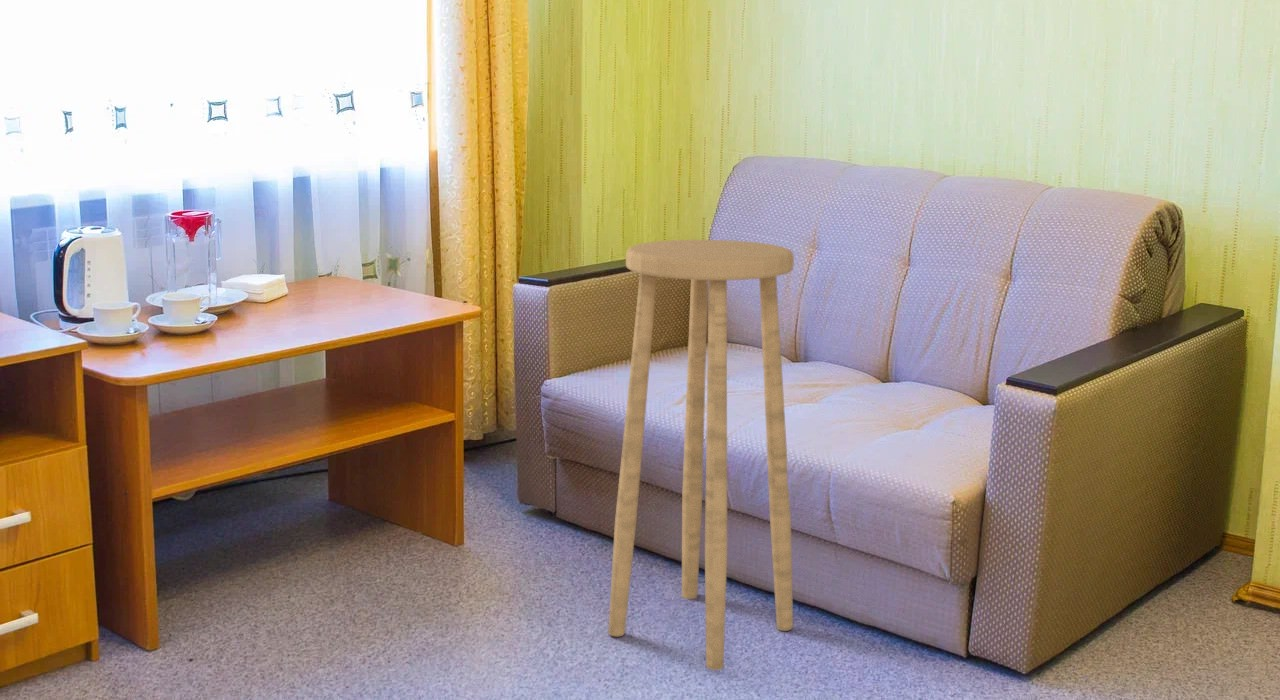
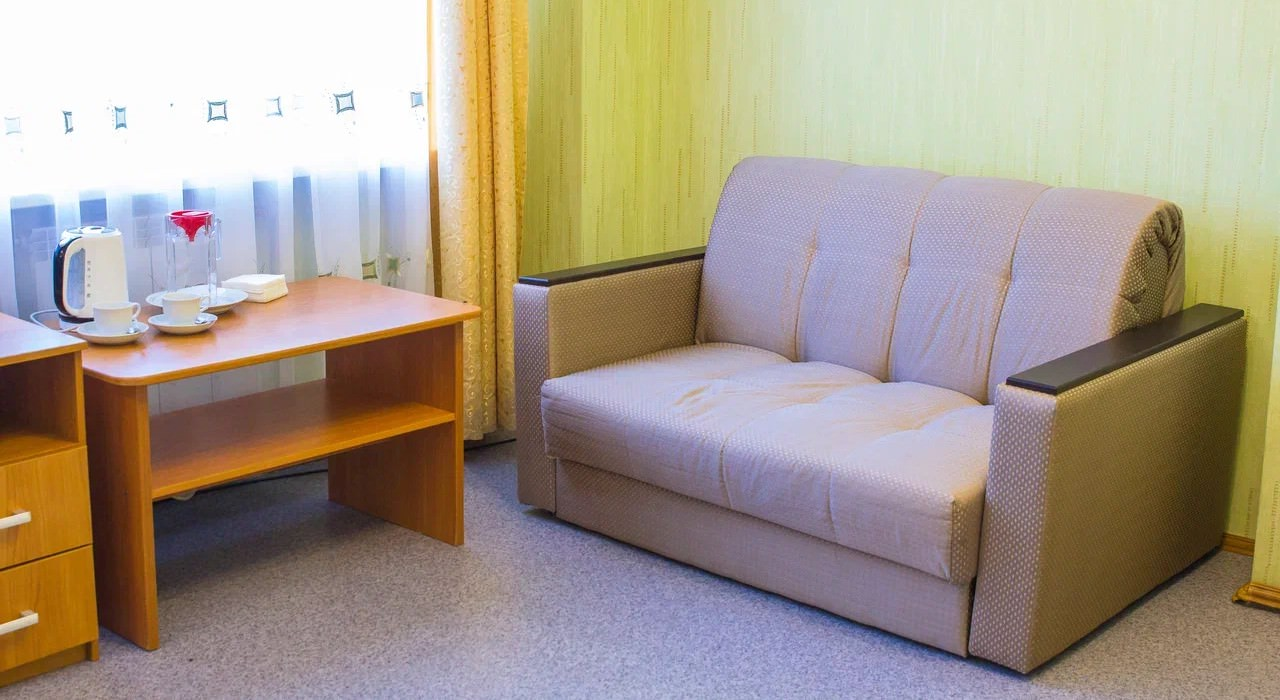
- stool [607,239,795,671]
